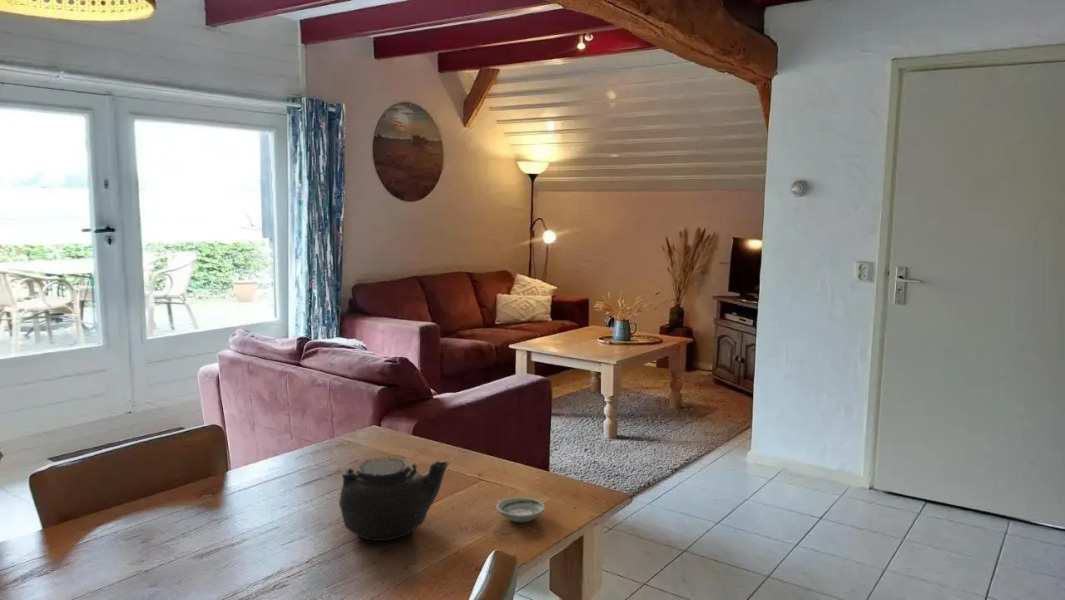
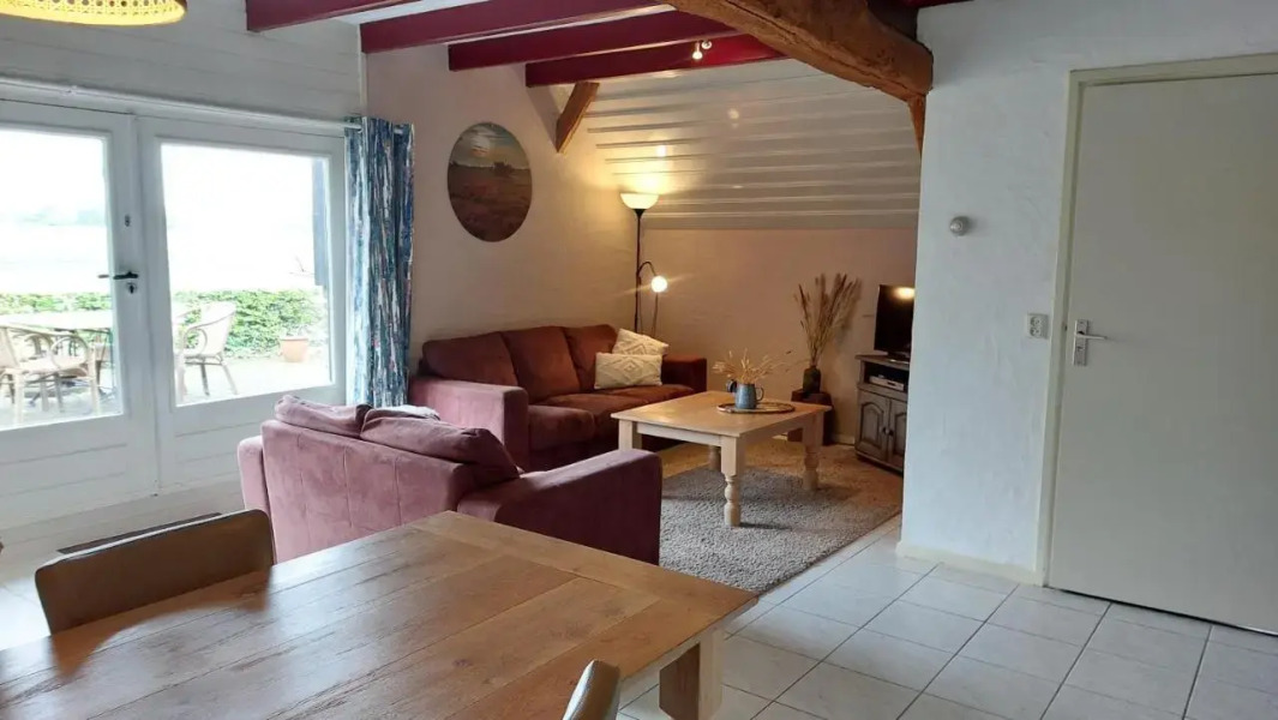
- teapot [338,454,451,542]
- saucer [495,496,546,523]
